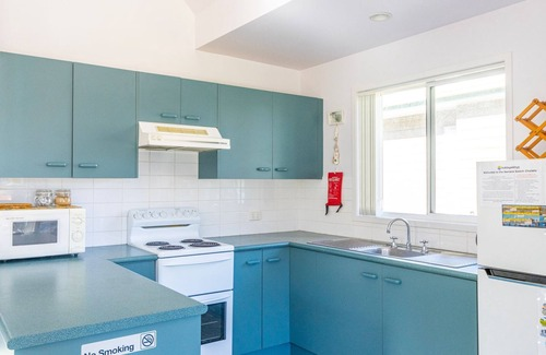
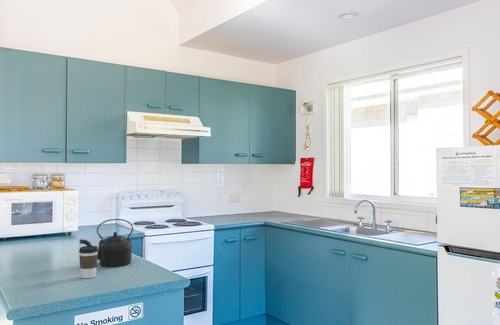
+ kettle [78,218,134,268]
+ coffee cup [78,245,98,279]
